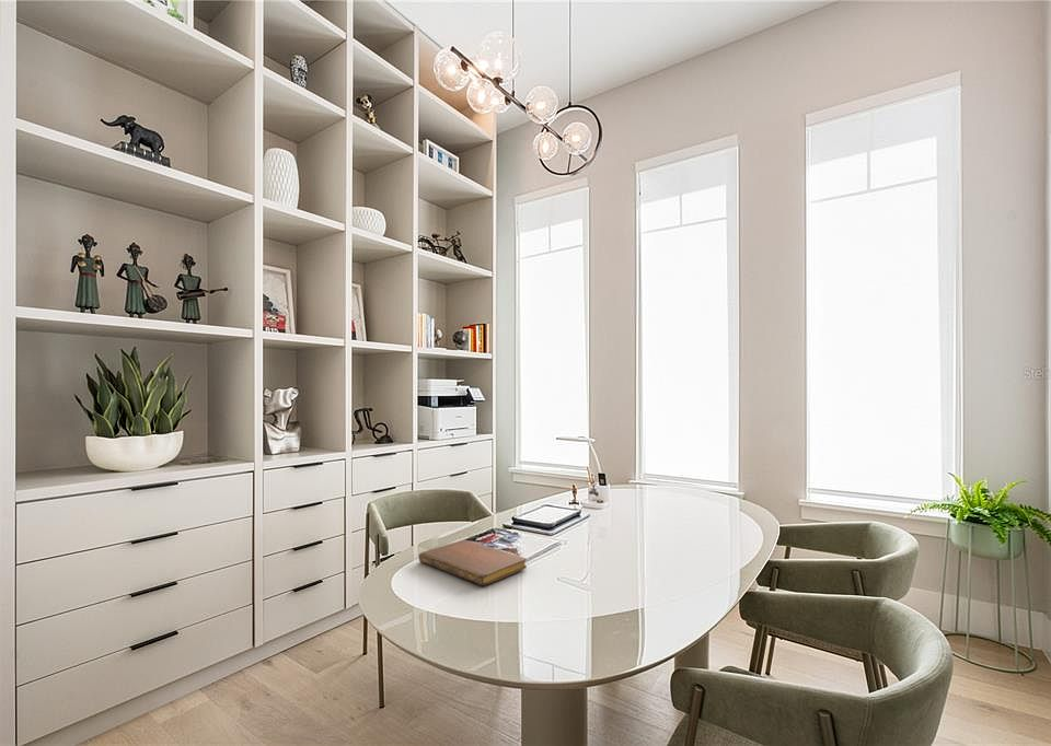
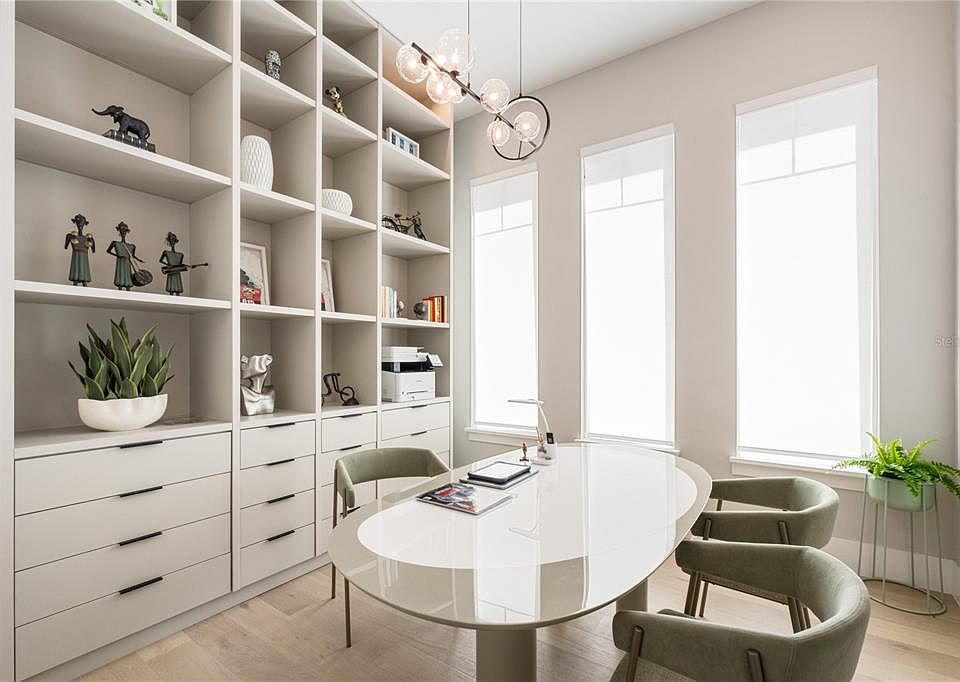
- notebook [418,539,528,586]
